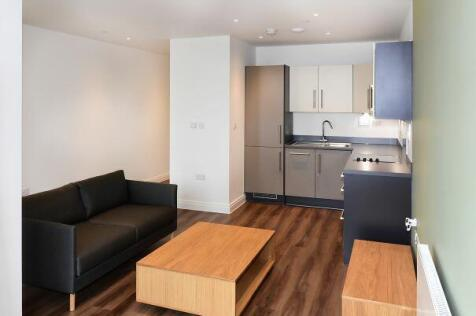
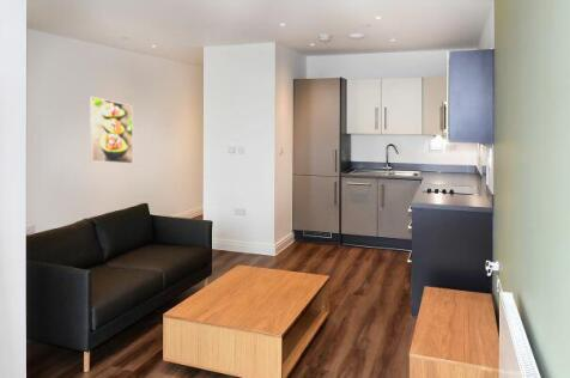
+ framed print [89,96,134,165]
